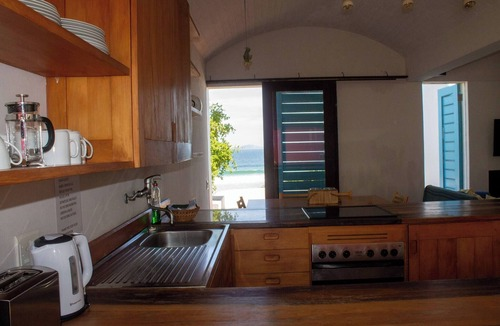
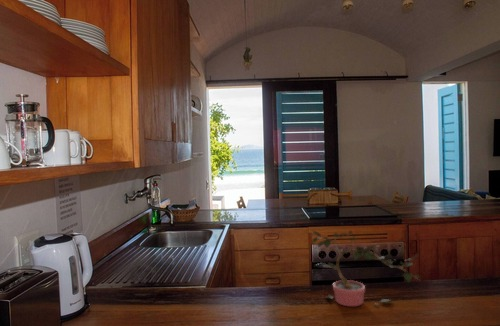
+ potted plant [305,229,422,307]
